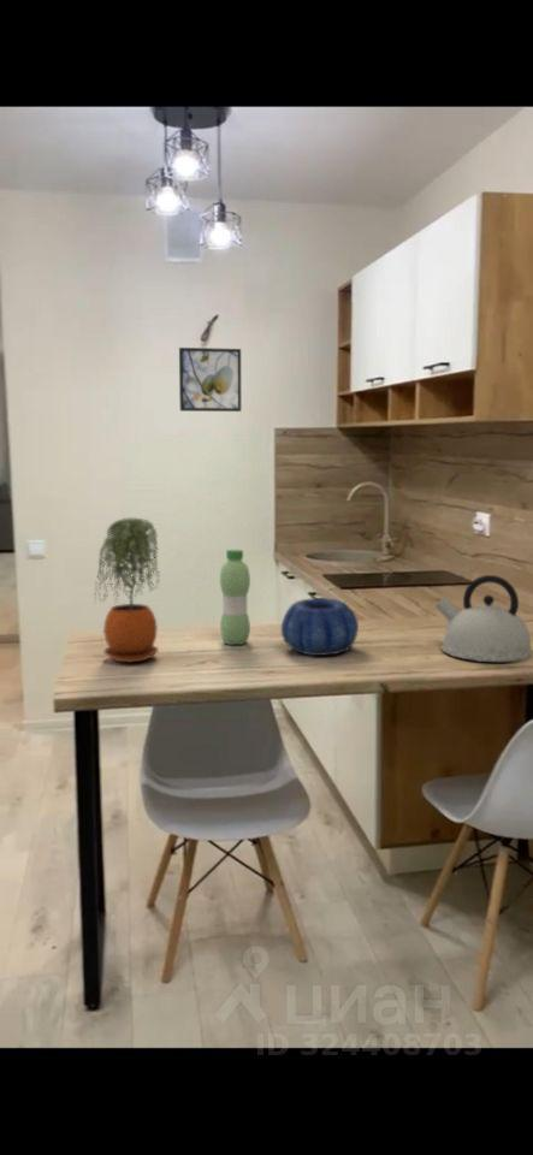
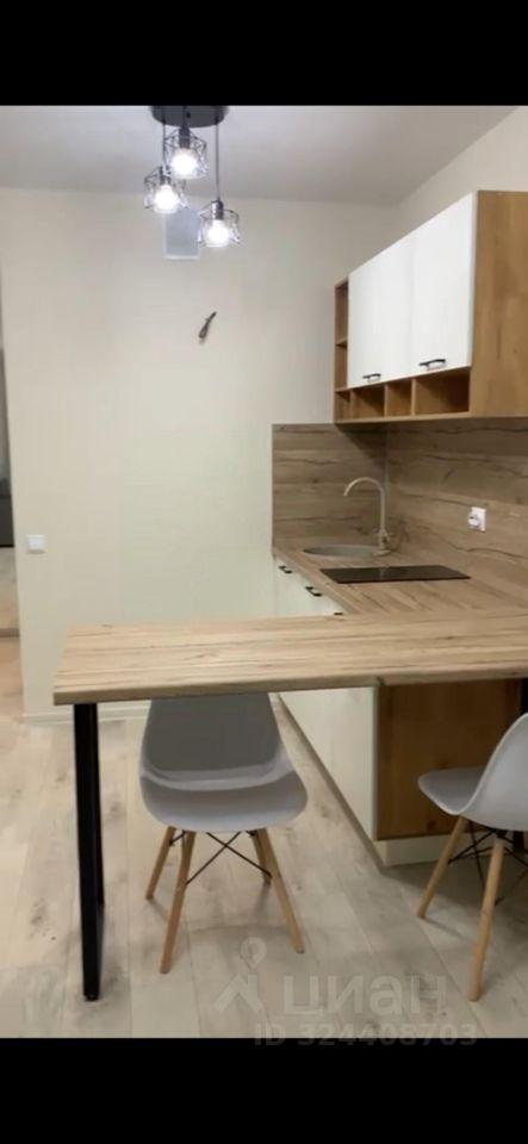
- decorative bowl [280,597,360,657]
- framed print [178,346,242,413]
- kettle [434,574,533,663]
- water bottle [219,549,251,646]
- potted plant [93,516,161,663]
